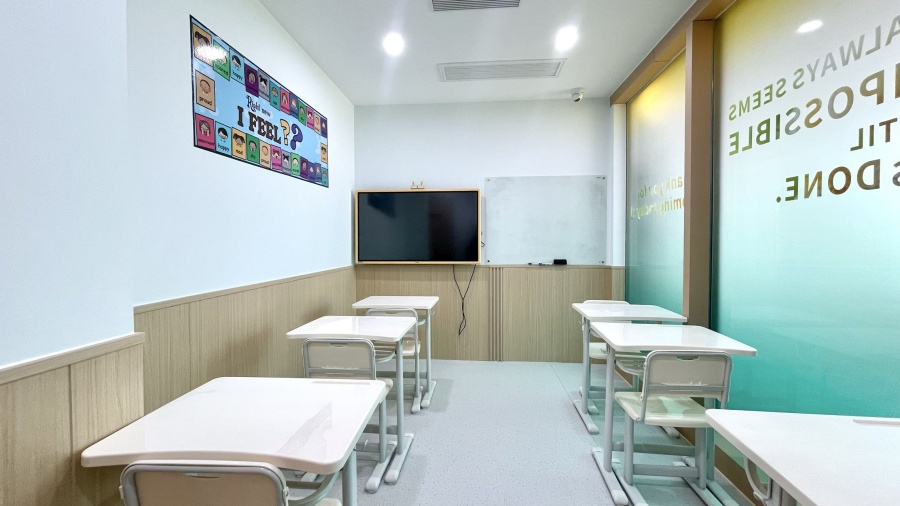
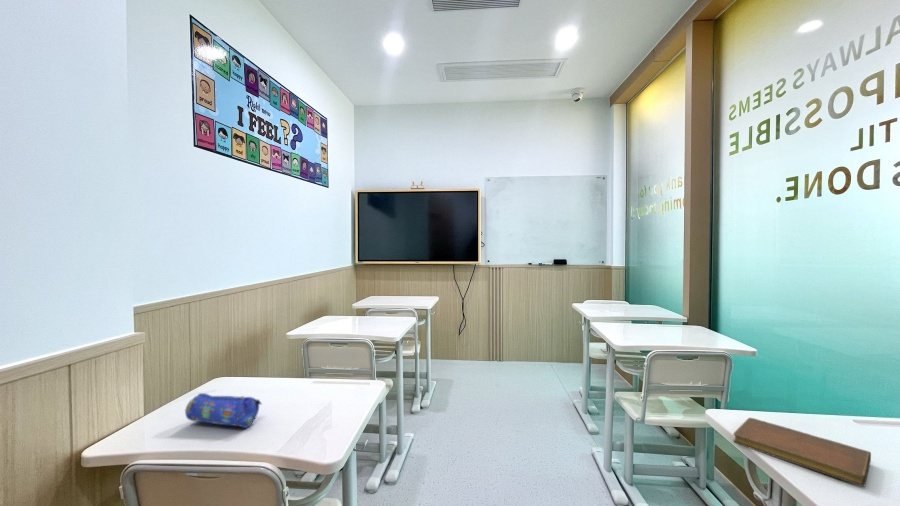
+ pencil case [184,392,263,429]
+ notebook [733,417,872,488]
